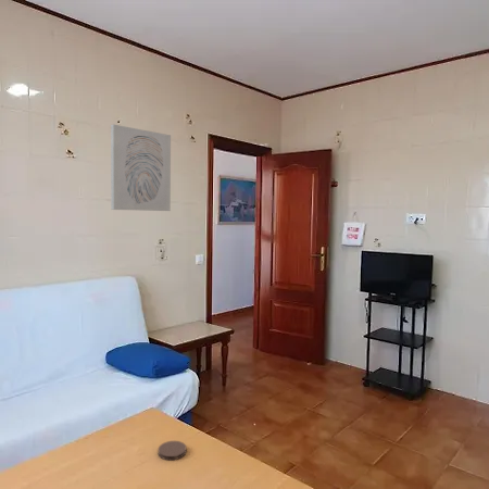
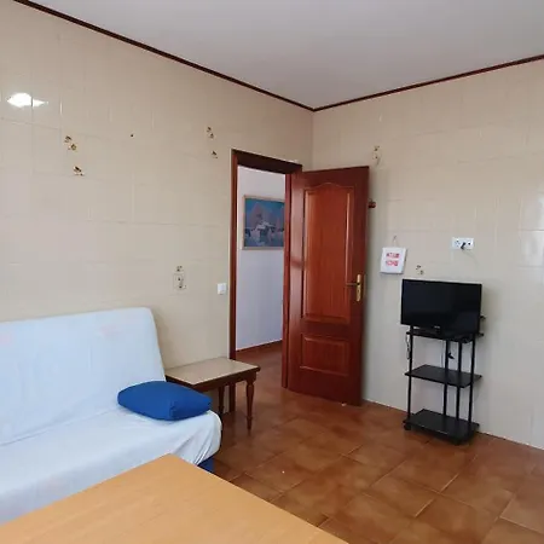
- wall art [110,124,172,212]
- coaster [156,440,187,461]
